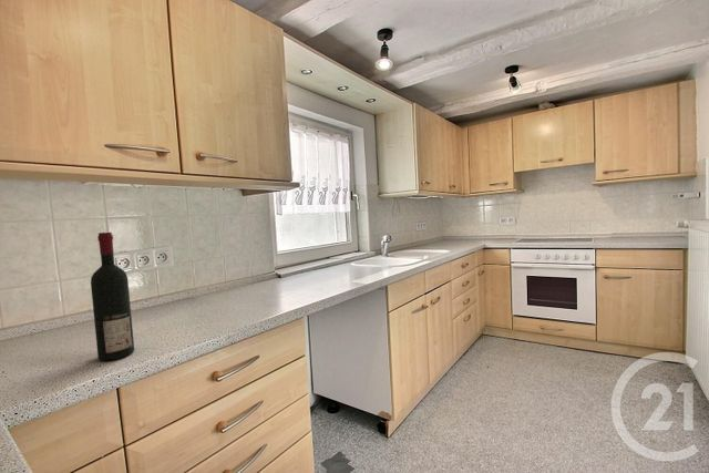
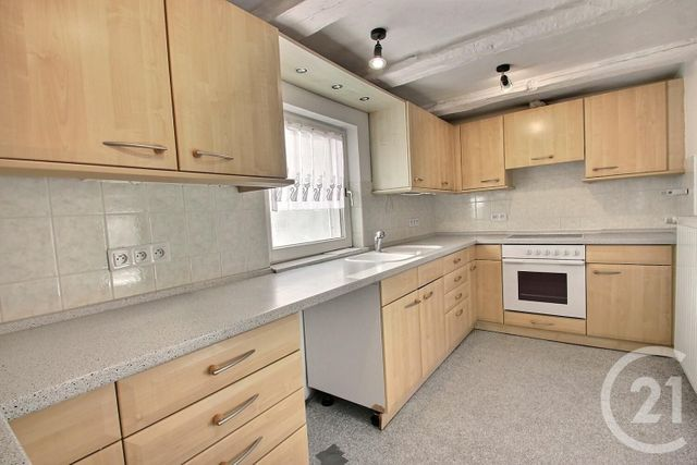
- alcohol [90,232,135,362]
